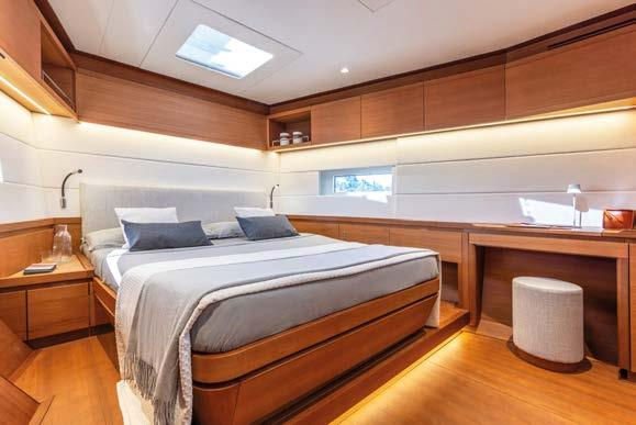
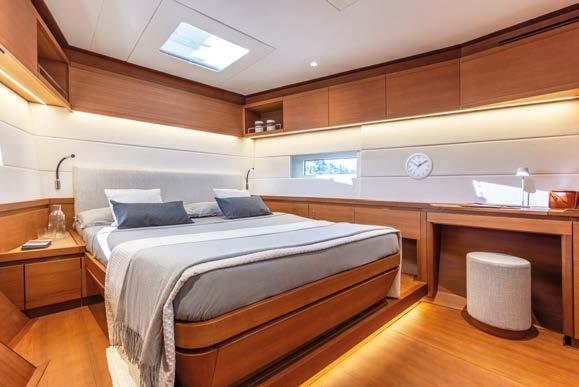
+ wall clock [404,152,434,181]
